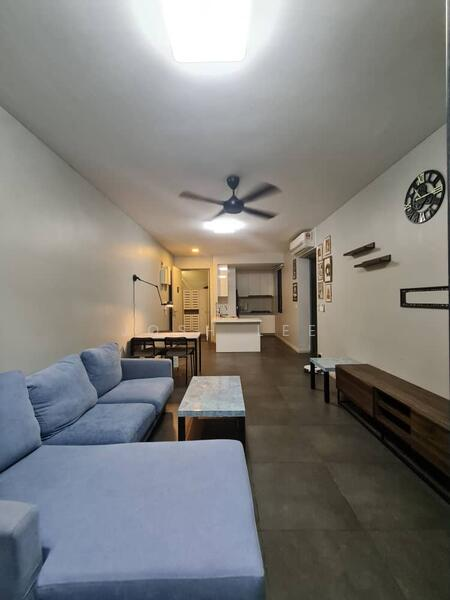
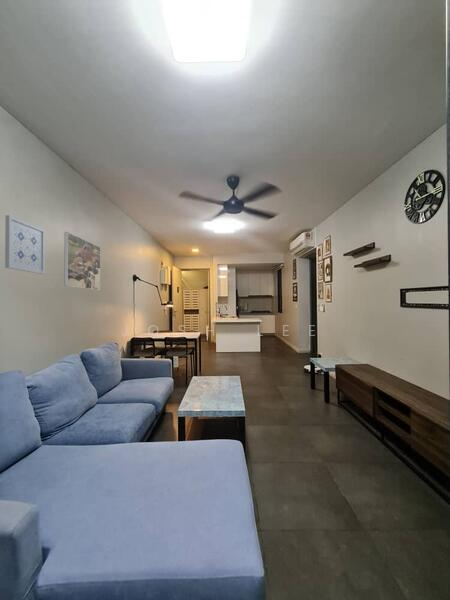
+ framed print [63,231,101,291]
+ wall art [4,214,46,275]
